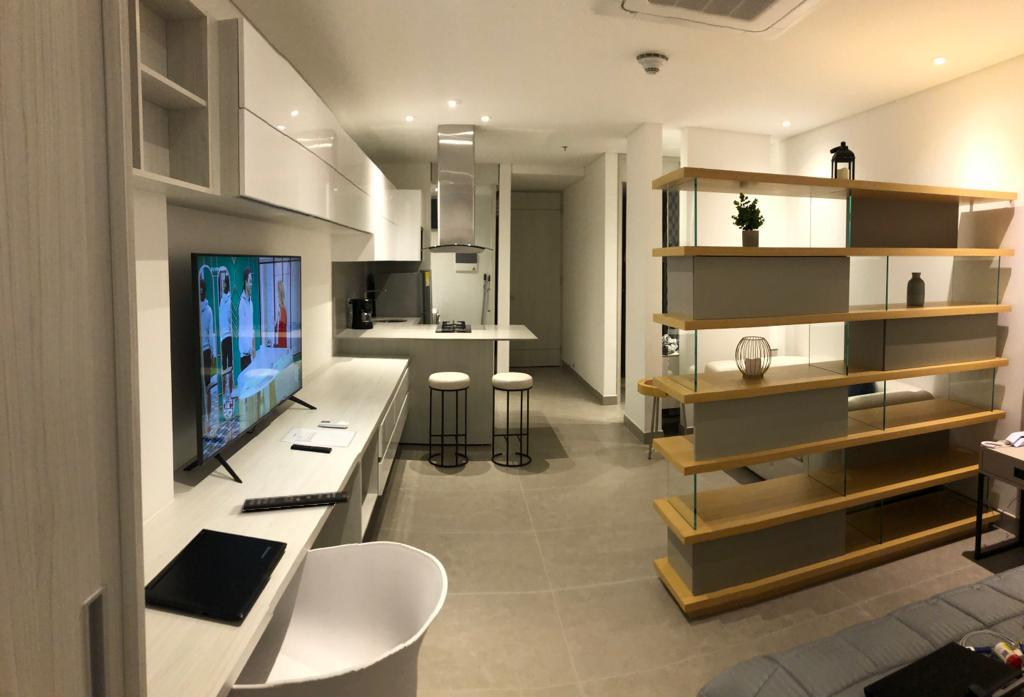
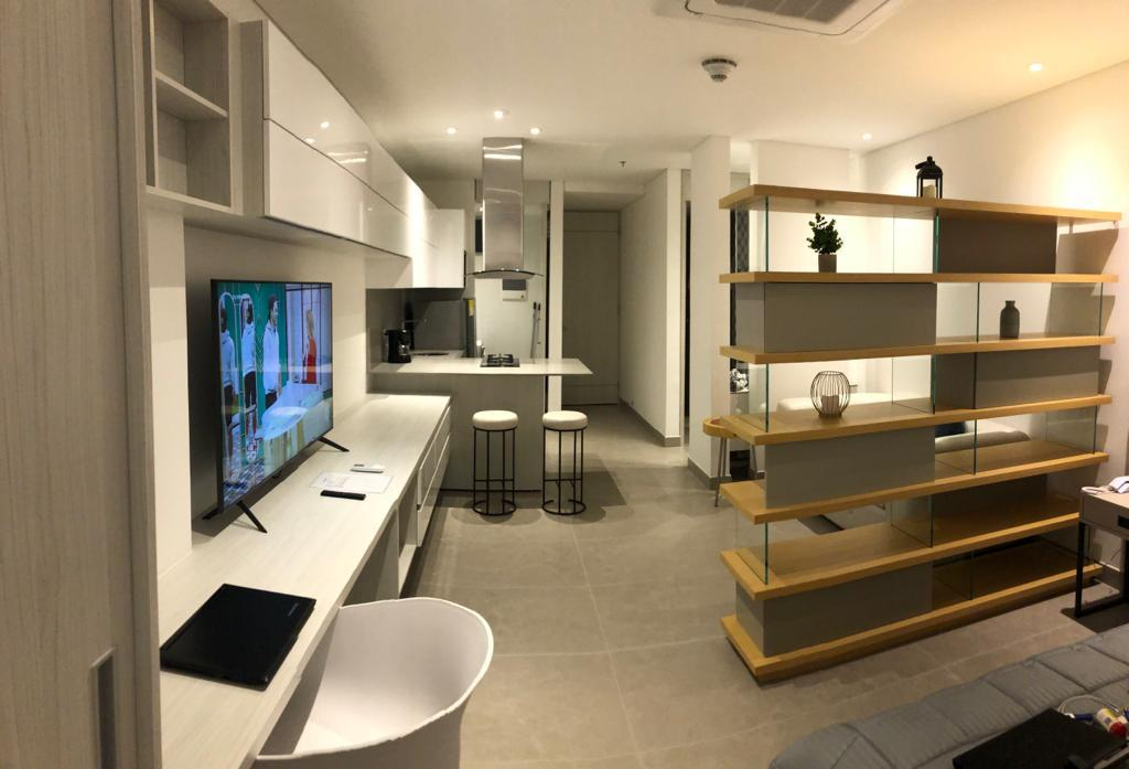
- remote control [241,490,350,513]
